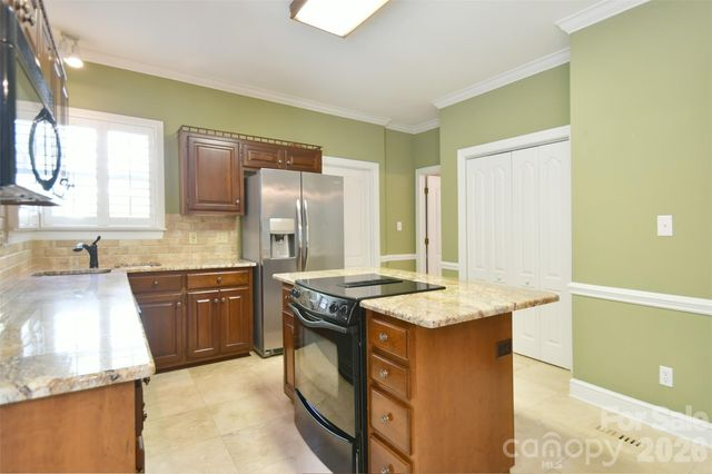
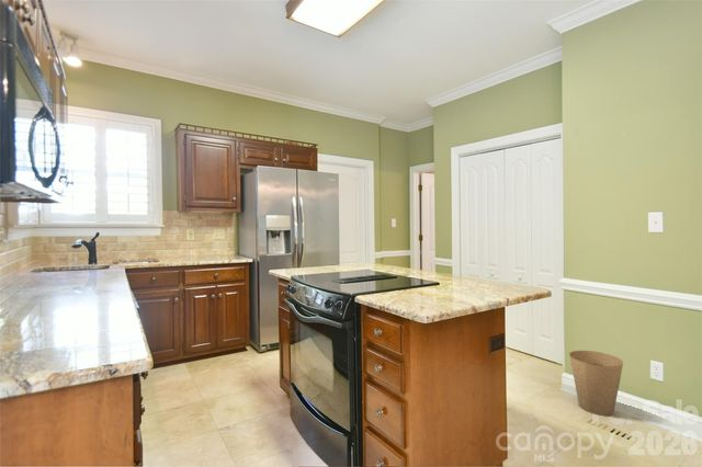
+ trash can [568,350,624,417]
